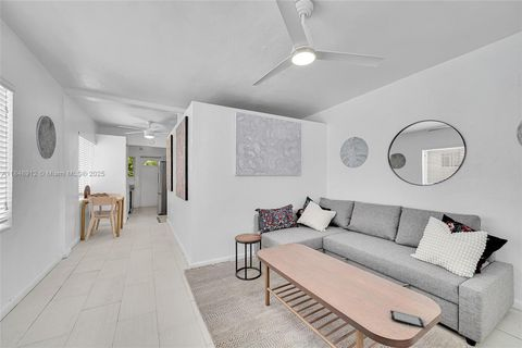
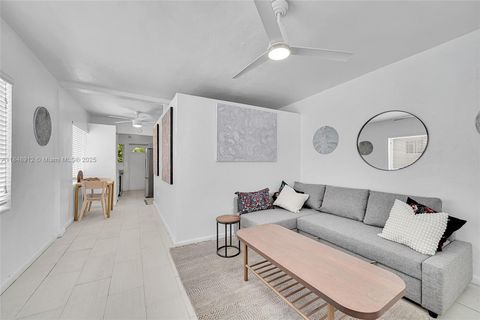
- smartphone [389,309,425,330]
